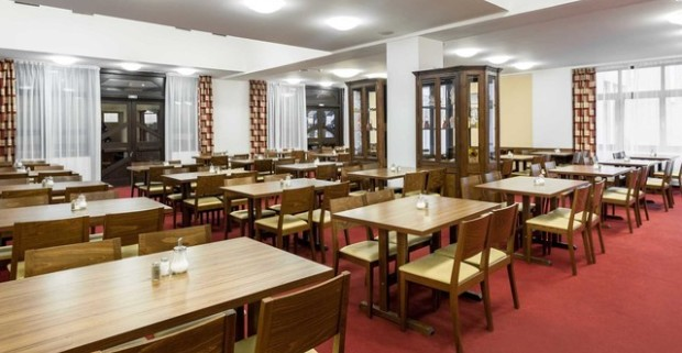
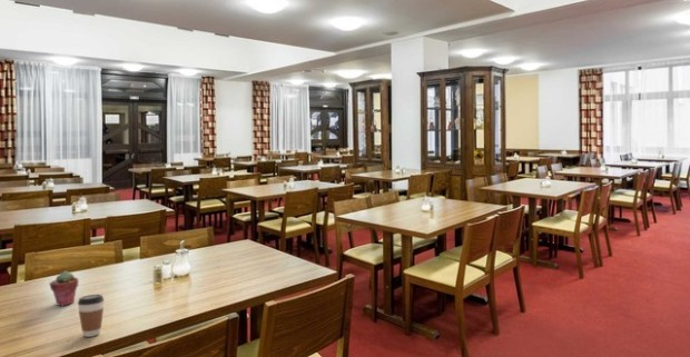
+ potted succulent [48,270,80,307]
+ coffee cup [77,294,106,338]
